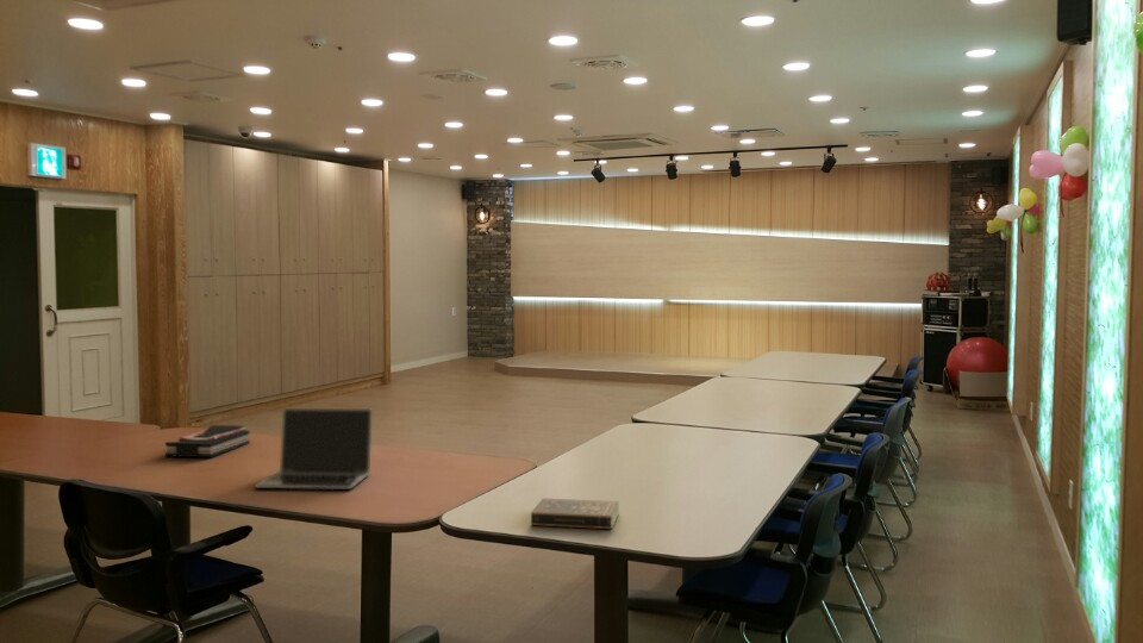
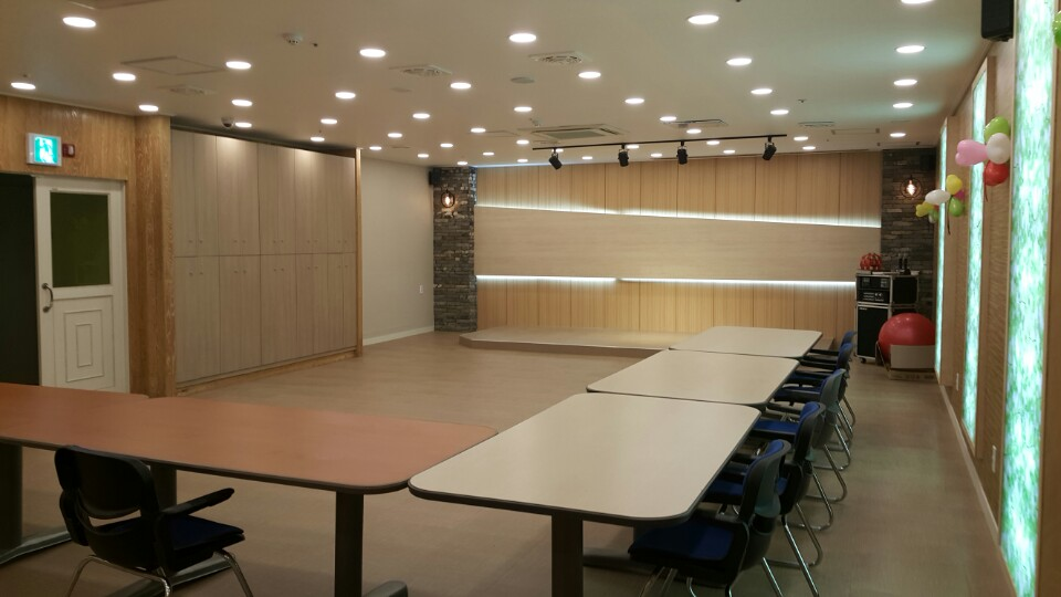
- laptop [254,407,374,491]
- book [530,497,620,530]
- file organizer [164,424,251,458]
